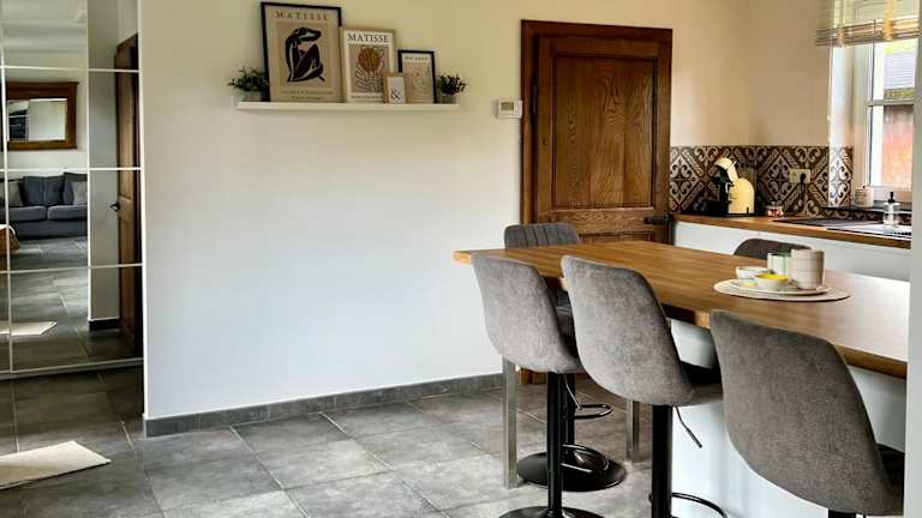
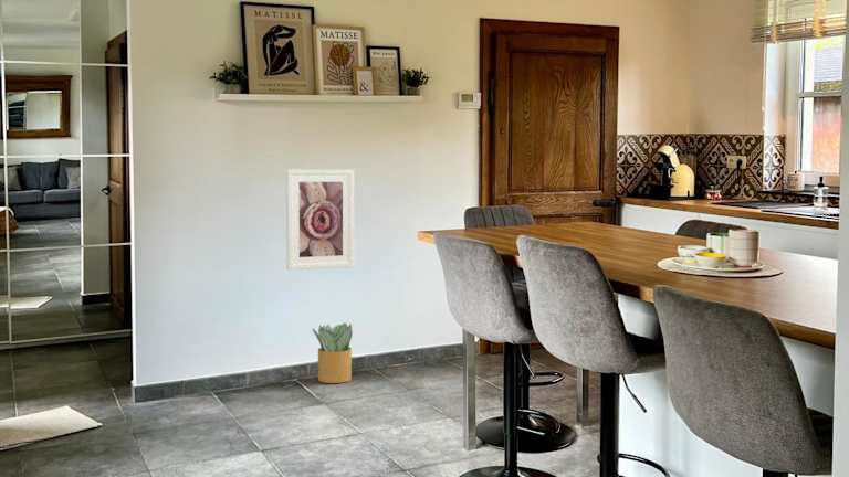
+ potted plant [312,321,354,384]
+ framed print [285,169,355,271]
